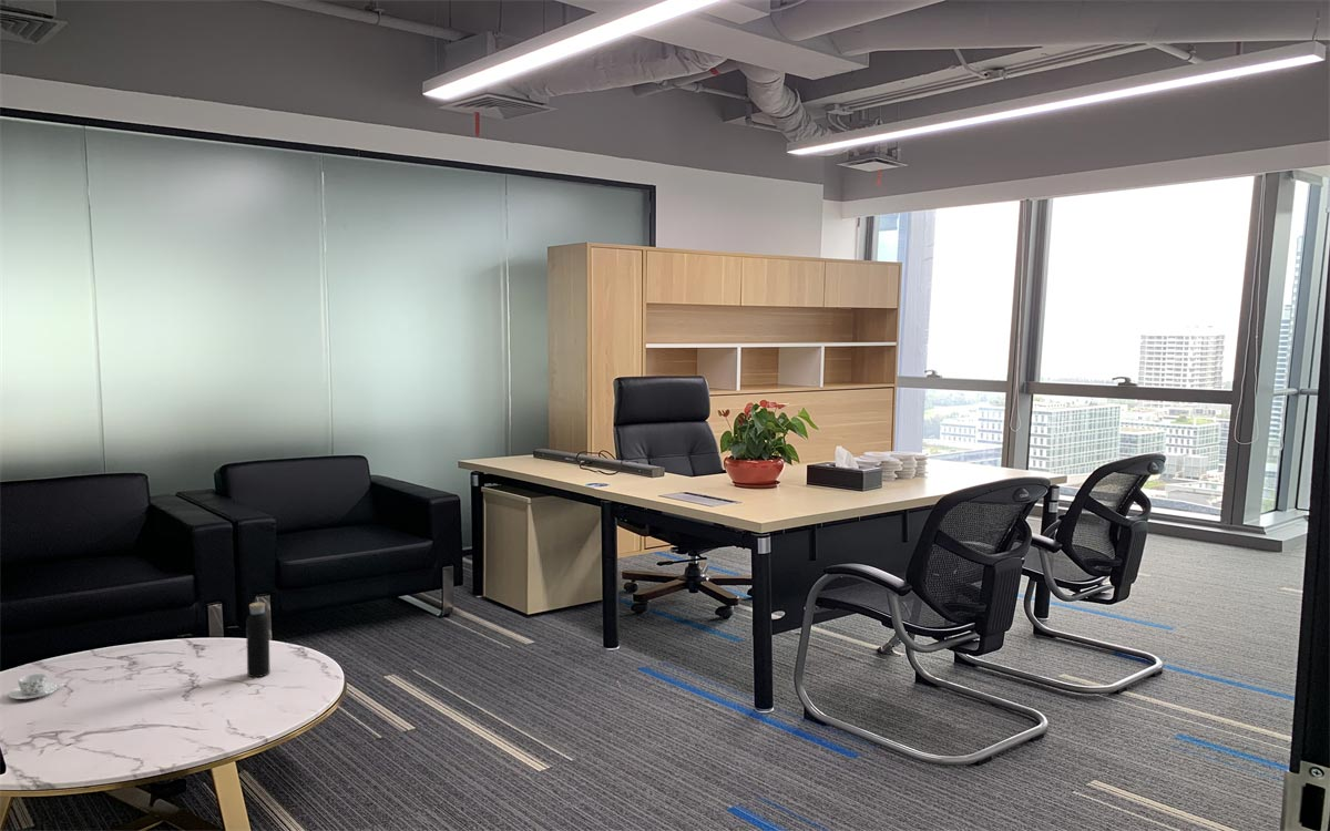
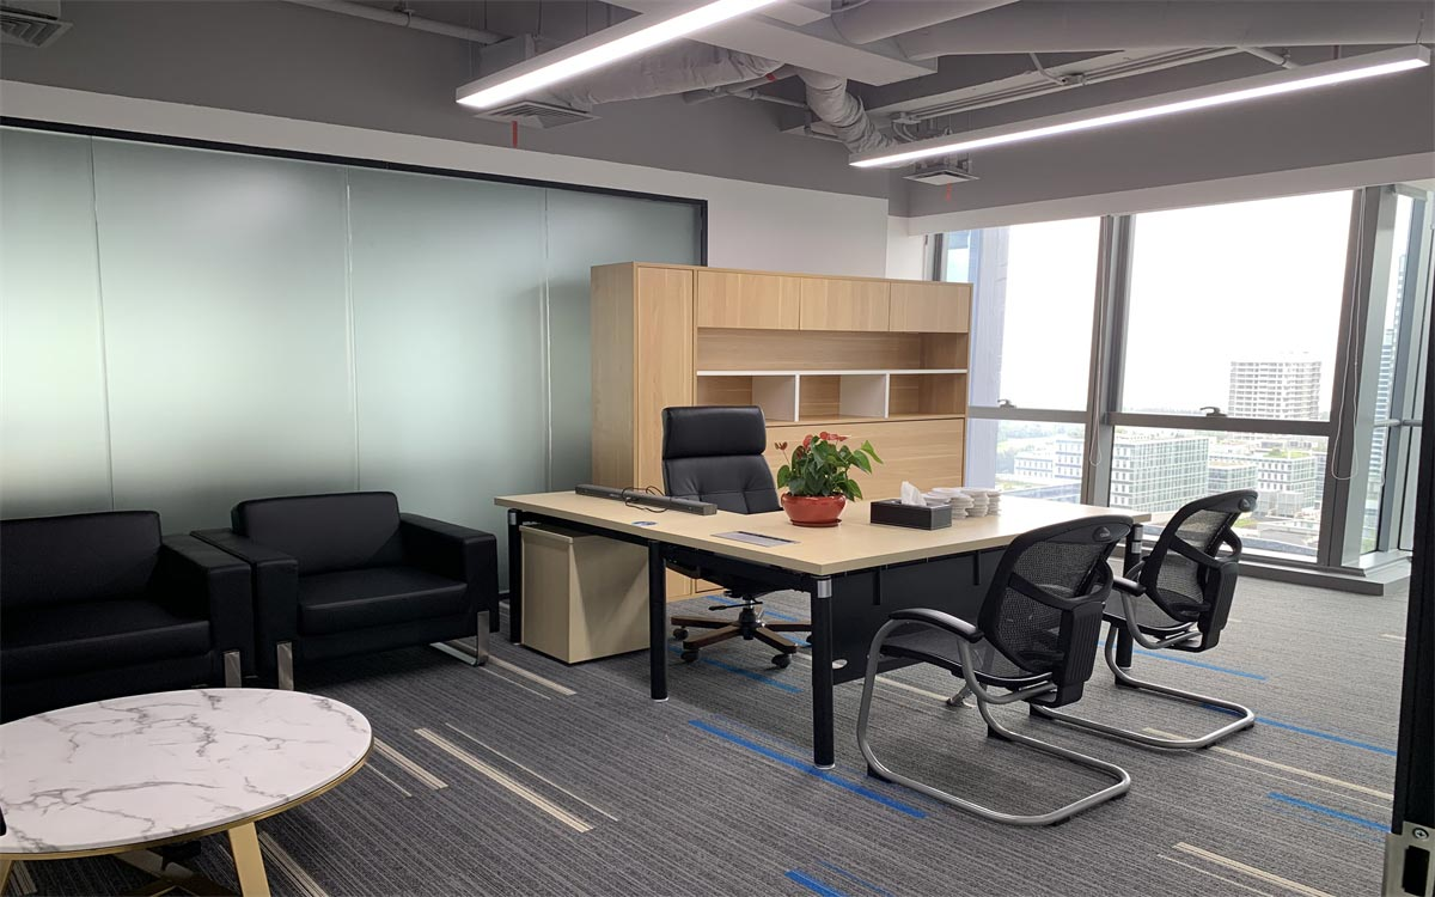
- teacup [8,673,65,700]
- water bottle [245,597,272,678]
